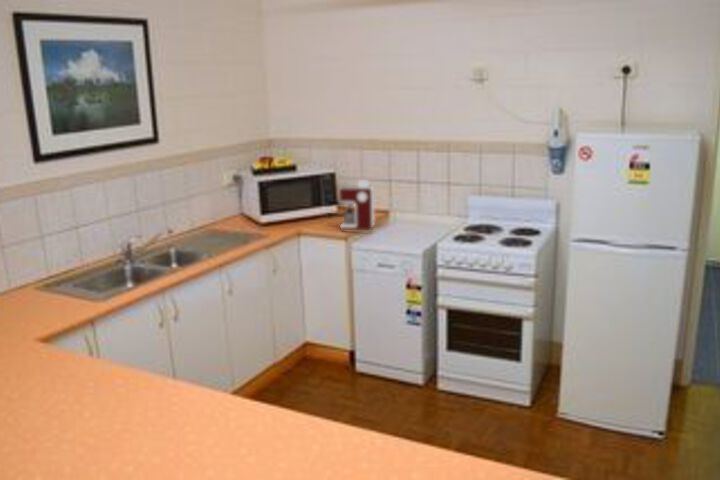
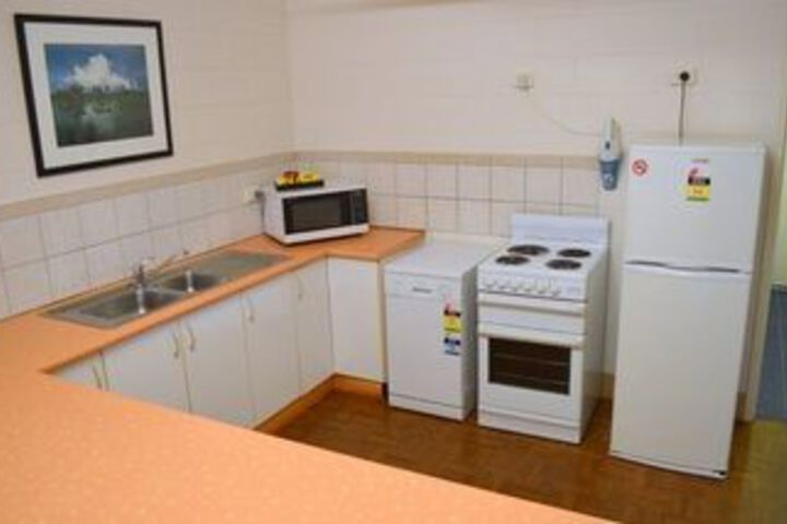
- coffee maker [326,179,375,231]
